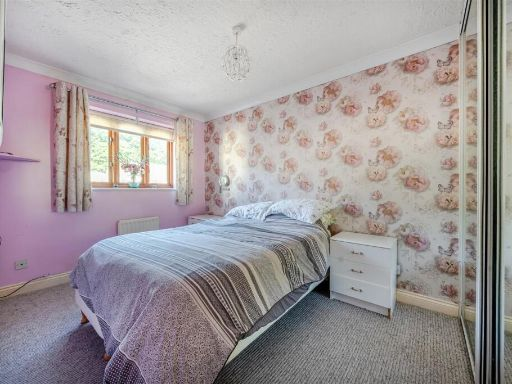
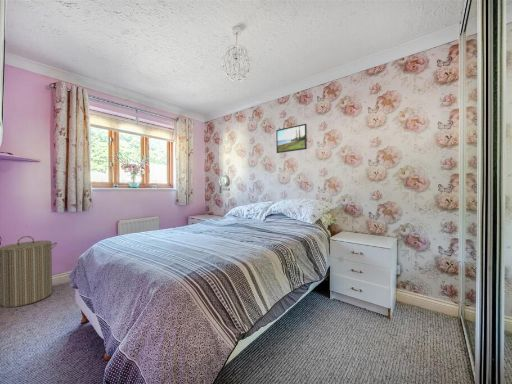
+ laundry hamper [0,235,58,308]
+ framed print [275,123,308,154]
